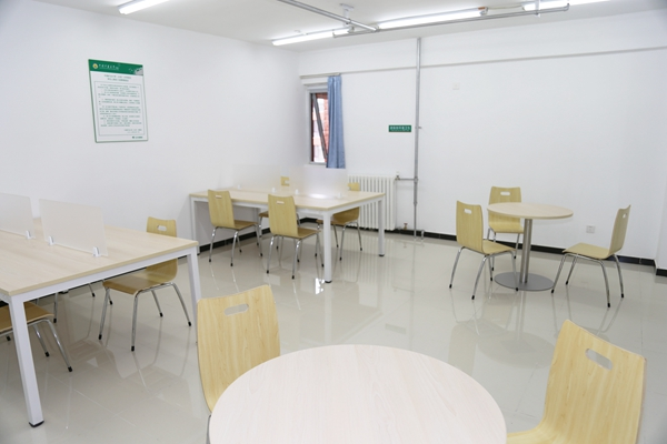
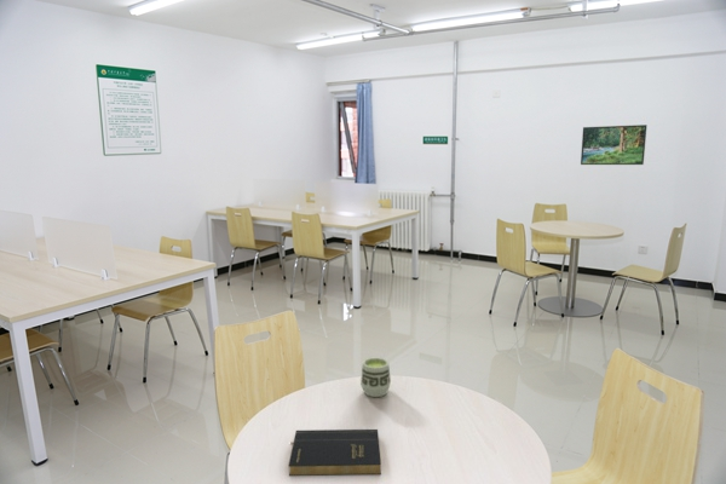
+ cup [359,357,392,398]
+ book [288,428,382,477]
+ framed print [580,123,649,166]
